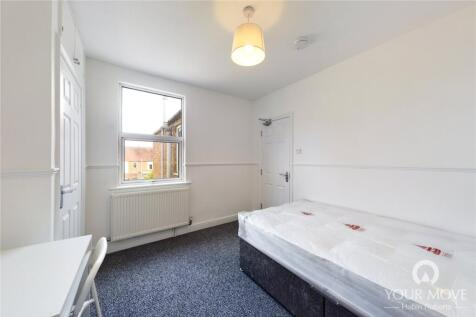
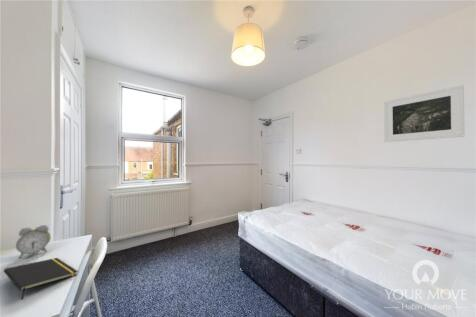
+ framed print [383,84,466,143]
+ notepad [3,257,79,301]
+ alarm clock [15,224,52,260]
